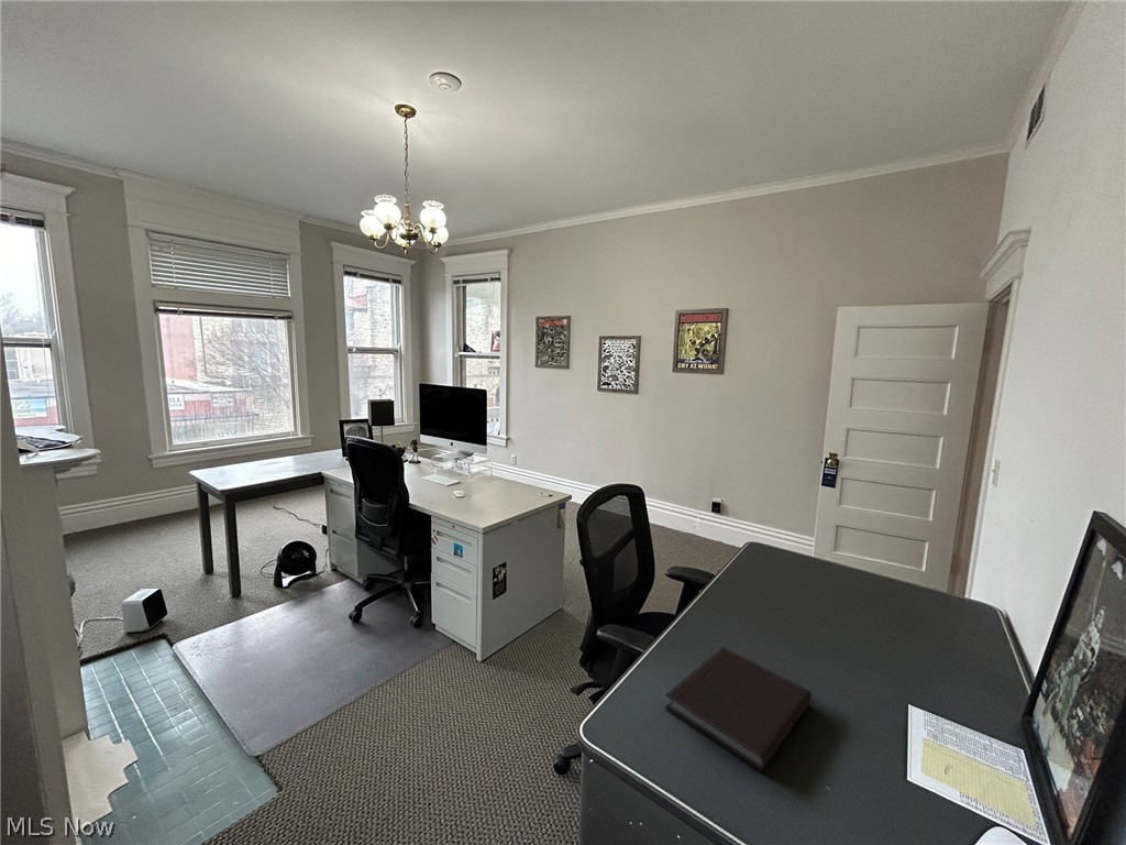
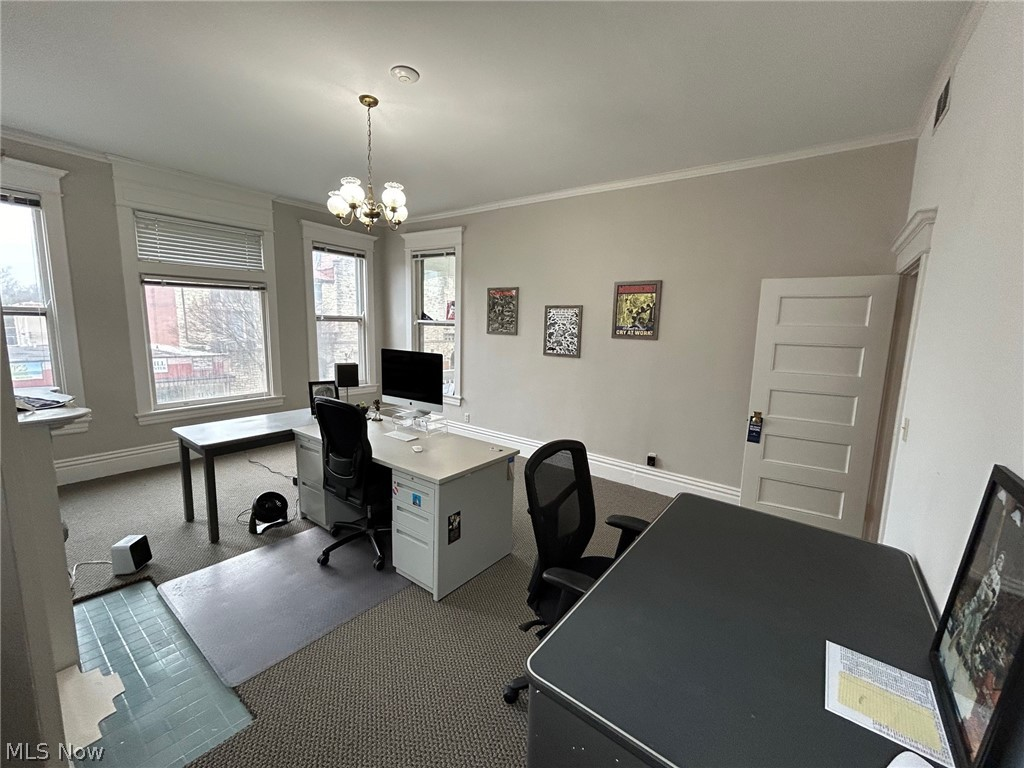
- notebook [664,646,813,772]
